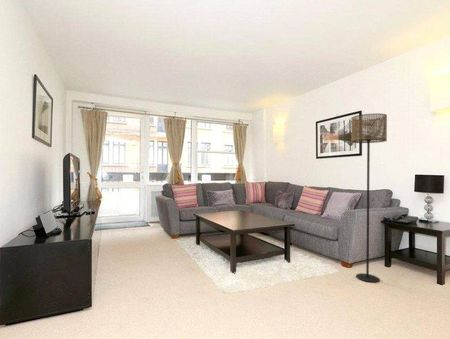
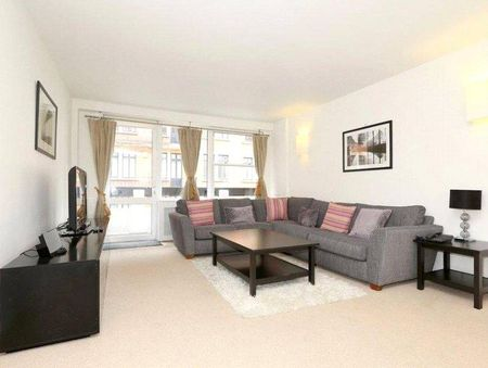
- floor lamp [350,113,388,283]
